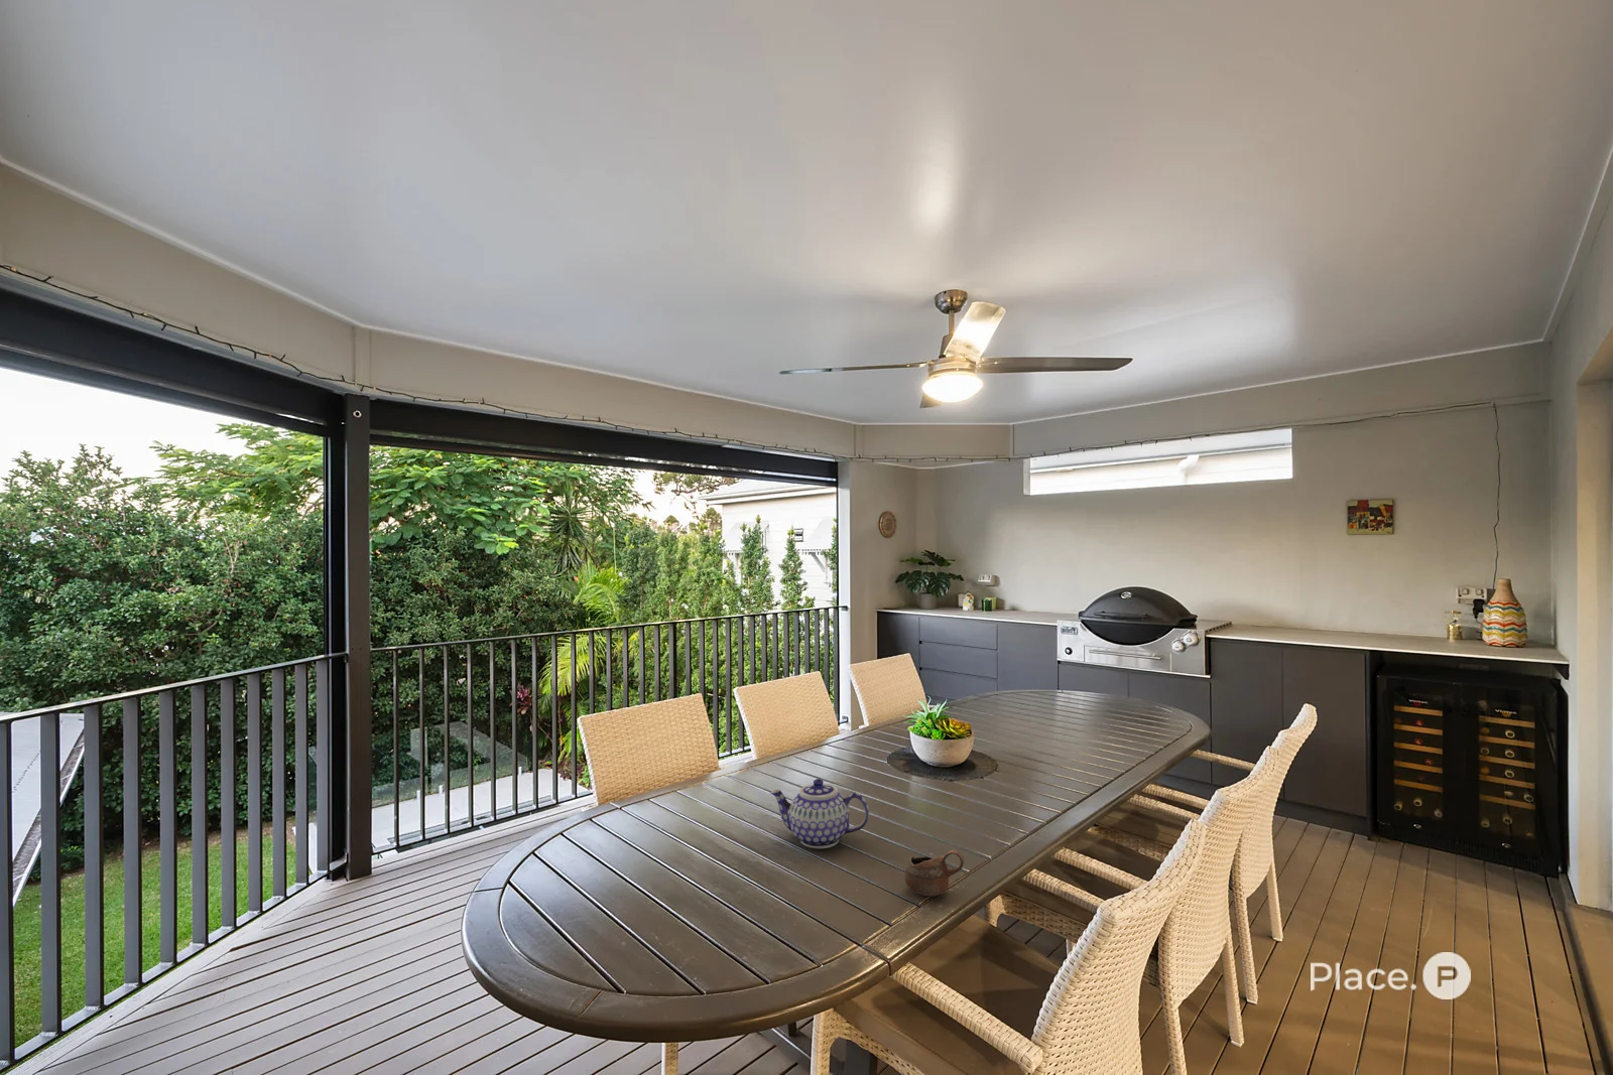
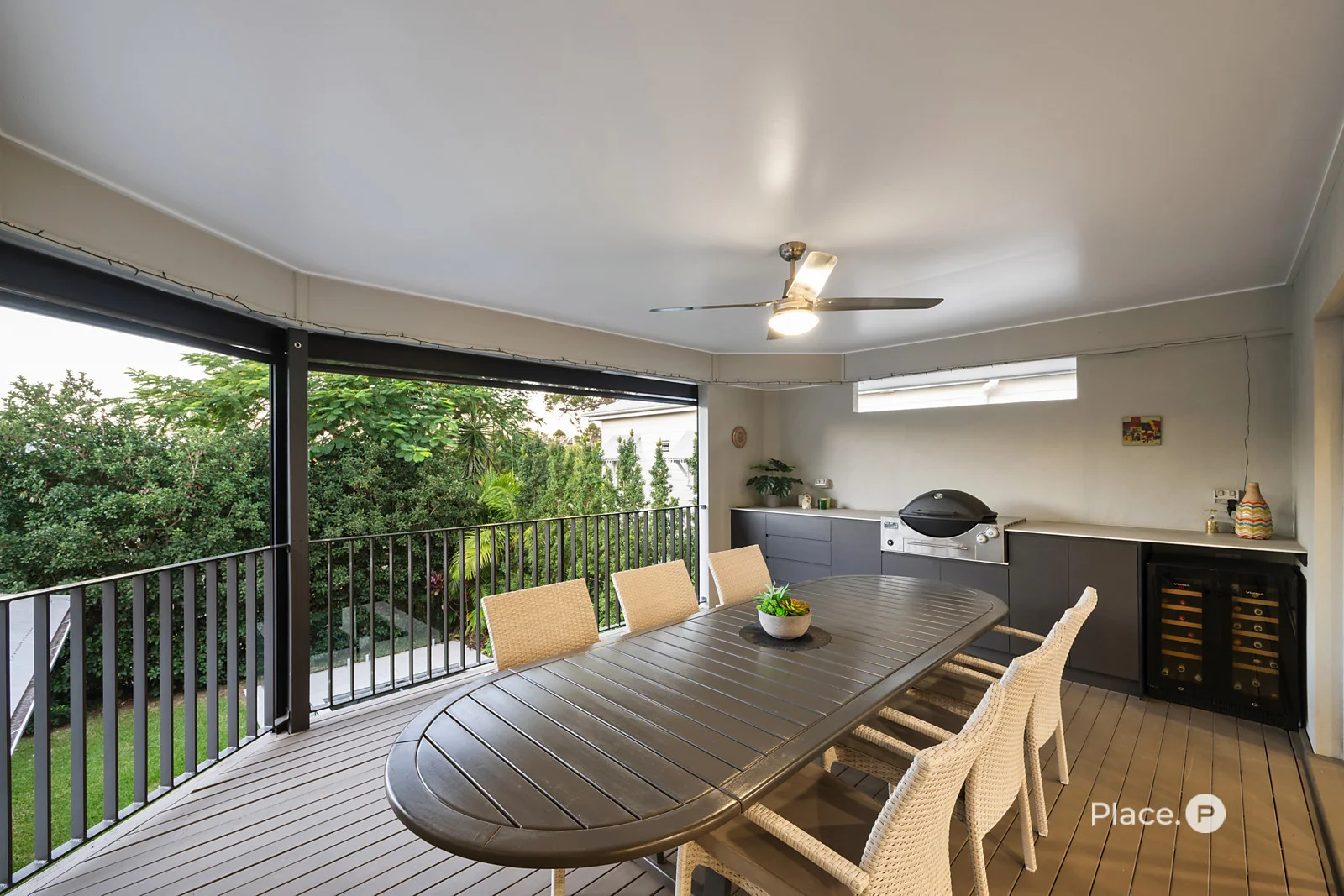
- cup [904,848,965,897]
- teapot [769,777,870,849]
